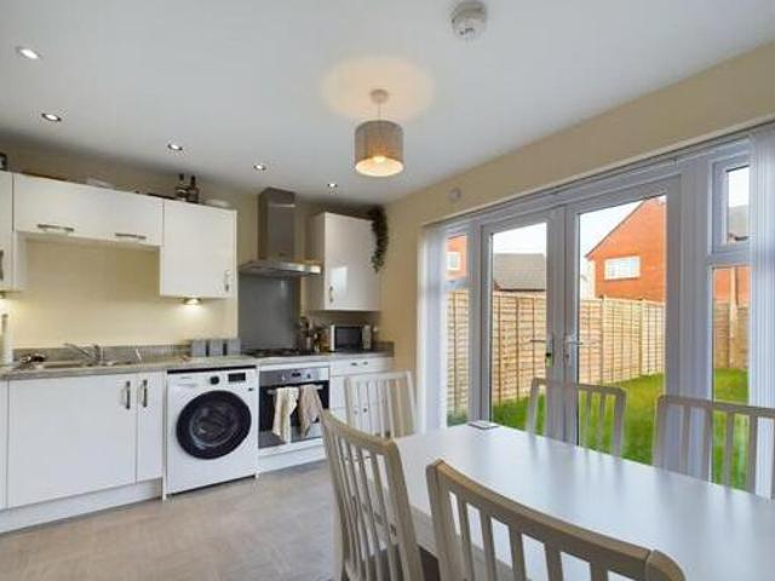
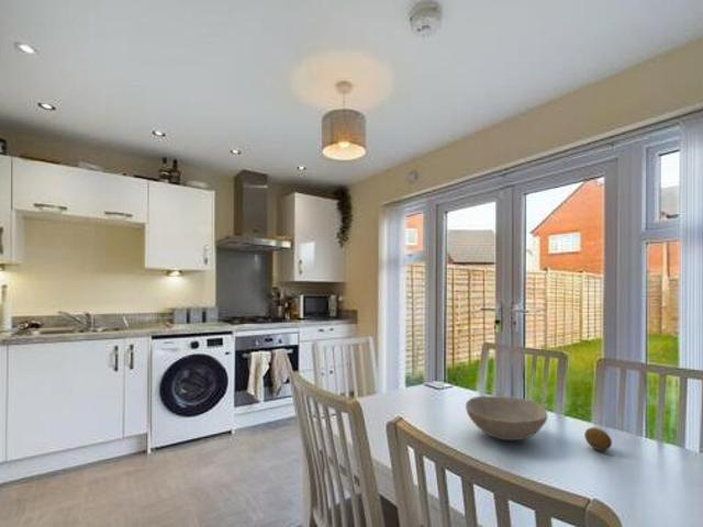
+ fruit [583,426,613,452]
+ bowl [465,395,548,441]
